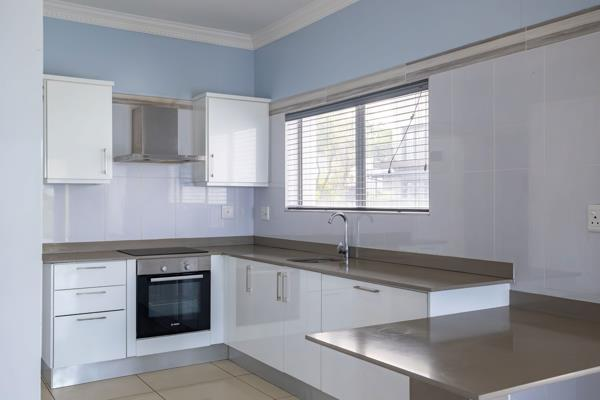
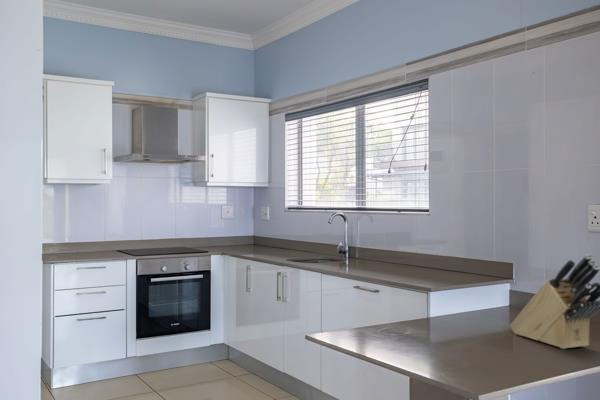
+ knife block [509,253,600,350]
